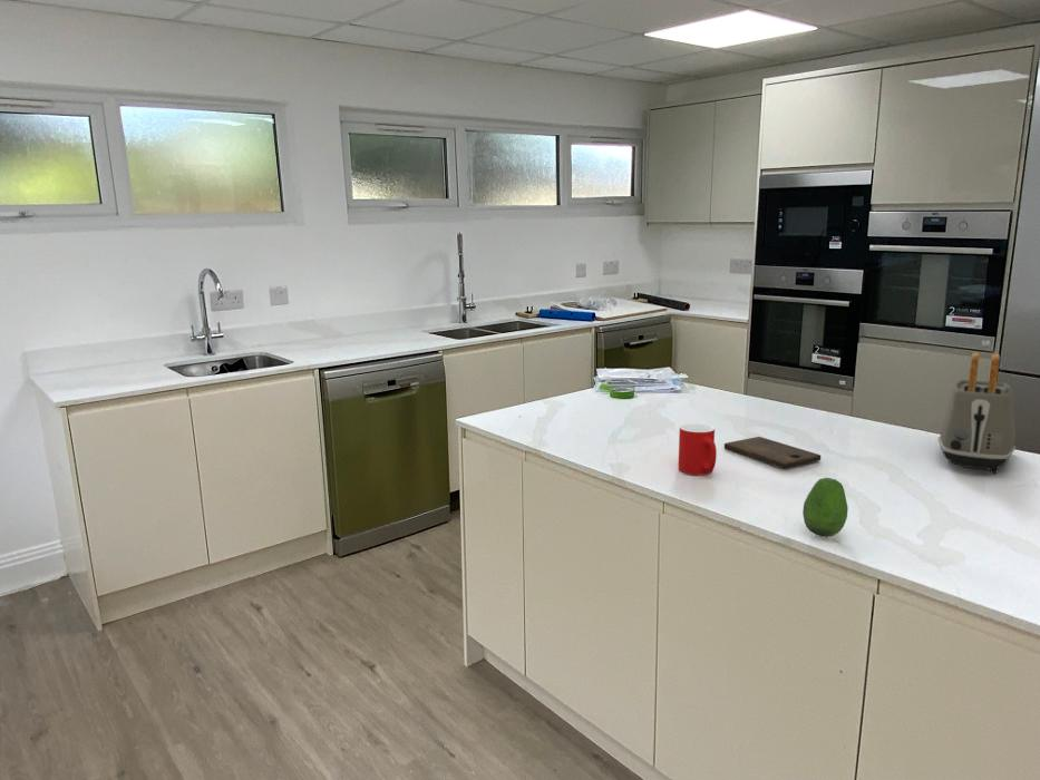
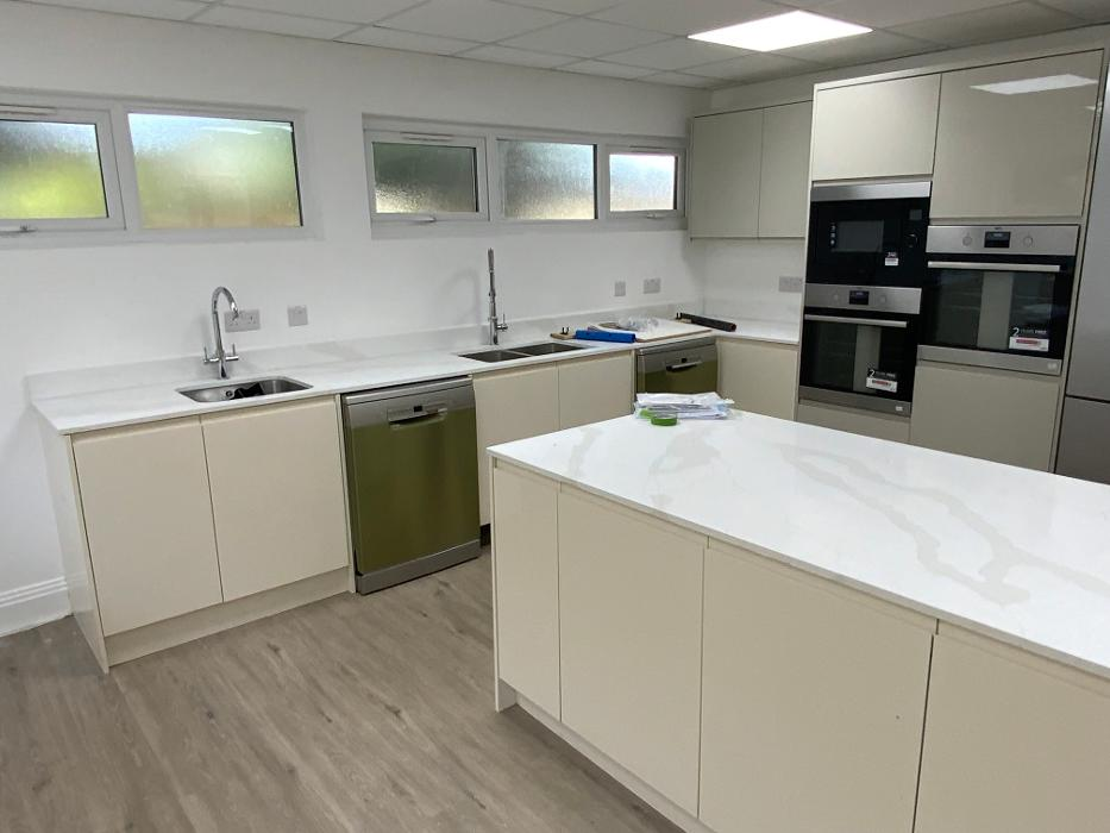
- fruit [801,477,849,538]
- cutting board [723,436,822,469]
- toaster [937,351,1017,475]
- cup [678,422,718,476]
